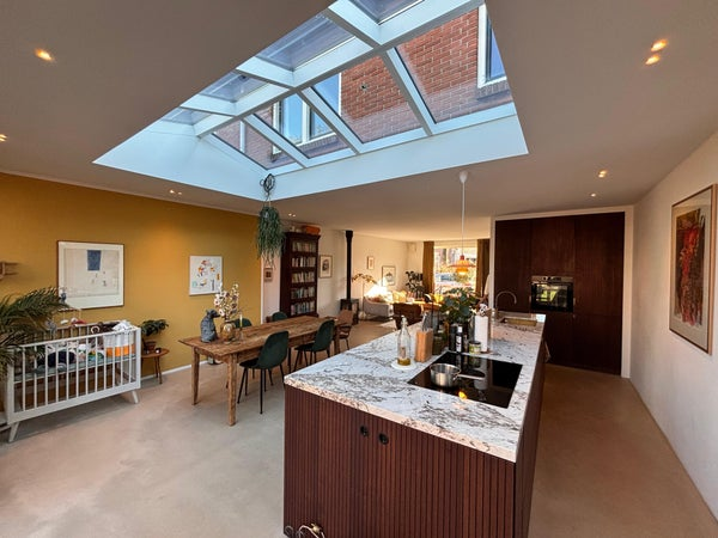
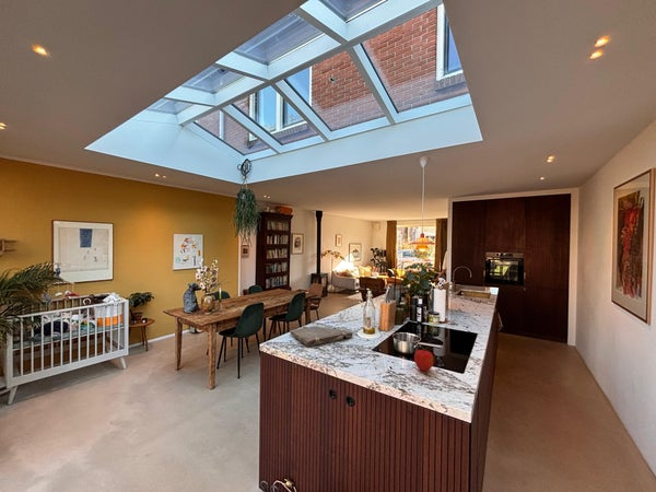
+ cutting board [289,325,354,348]
+ fruit [413,349,434,372]
